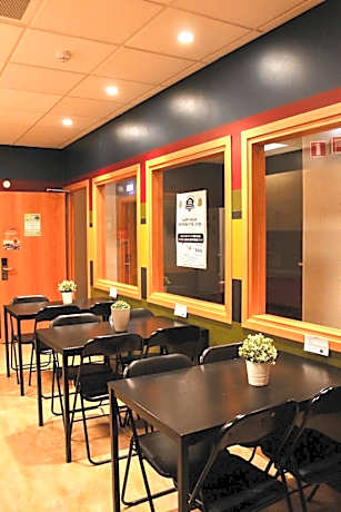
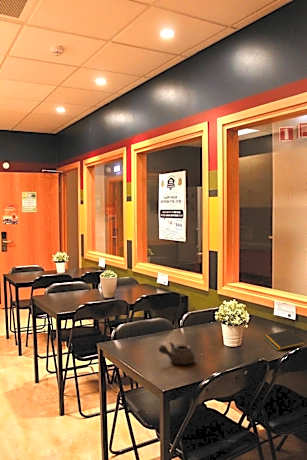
+ teapot [158,341,196,365]
+ notepad [263,329,307,352]
